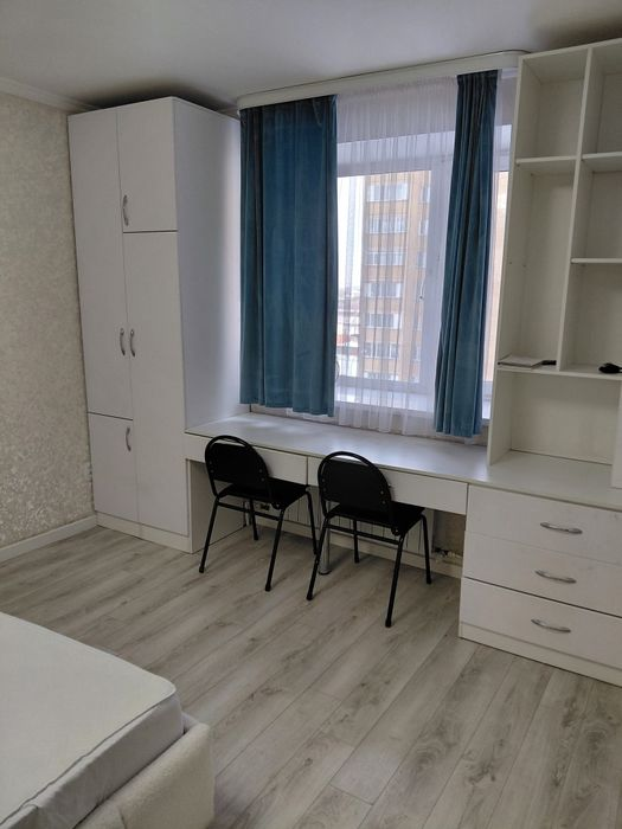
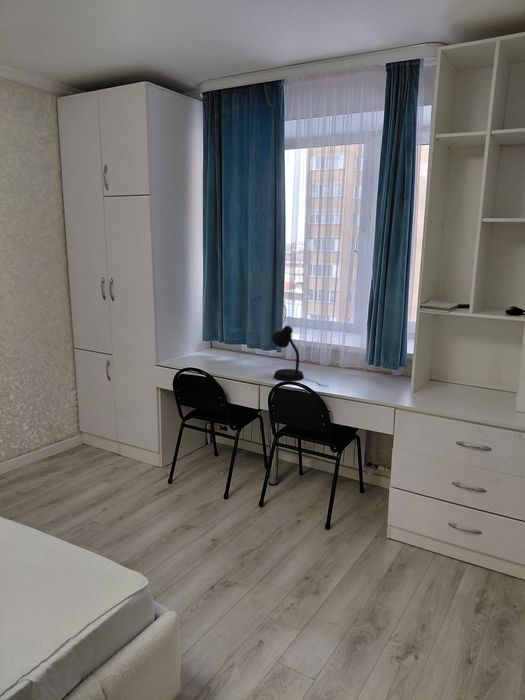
+ desk lamp [271,325,328,387]
